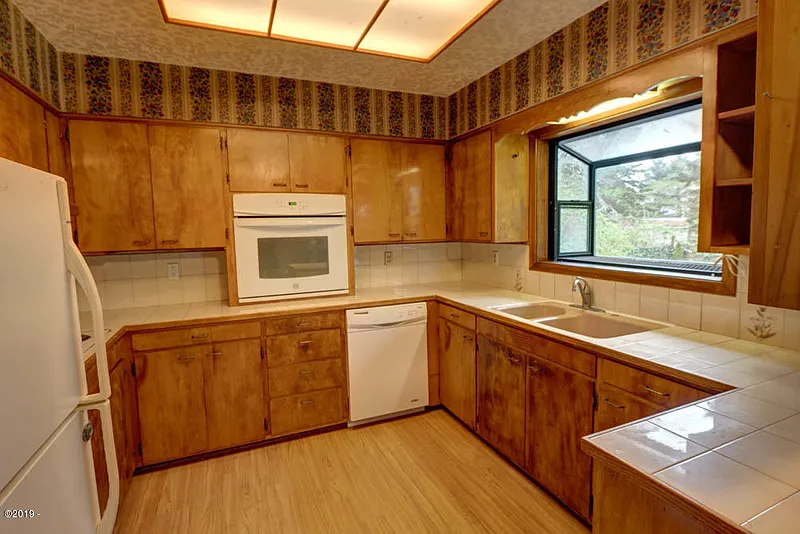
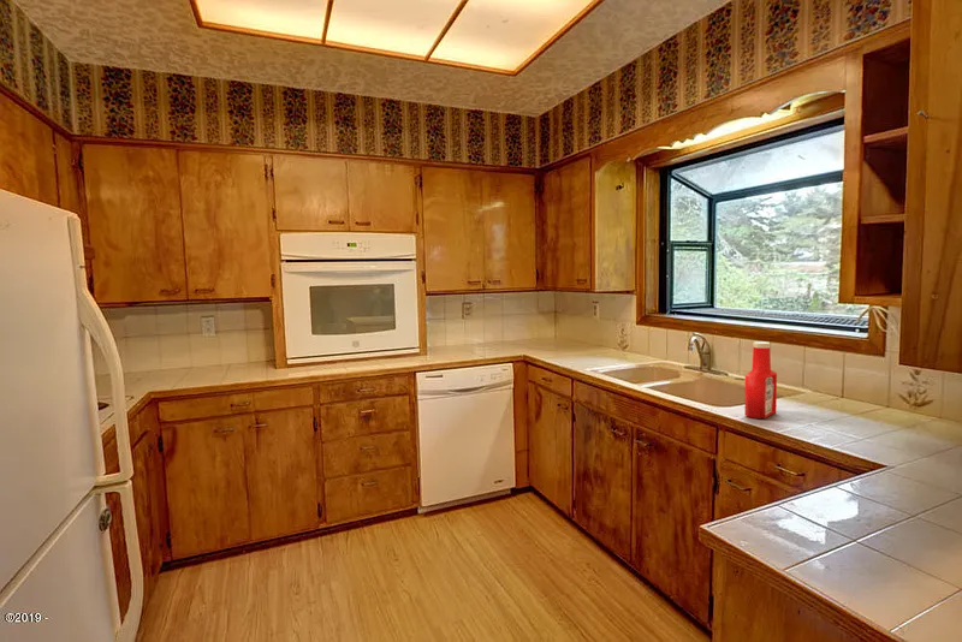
+ soap bottle [743,340,778,420]
